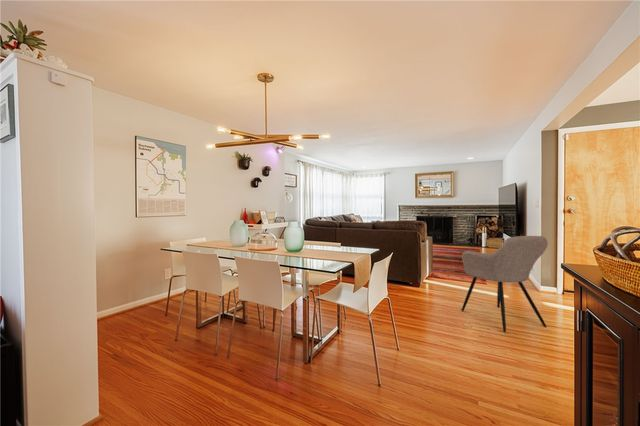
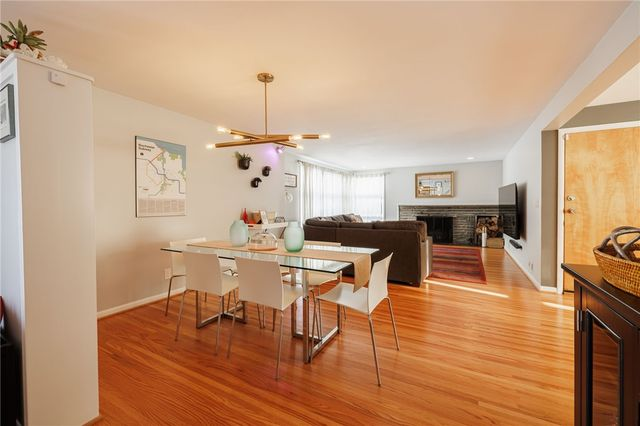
- armchair [460,235,549,333]
